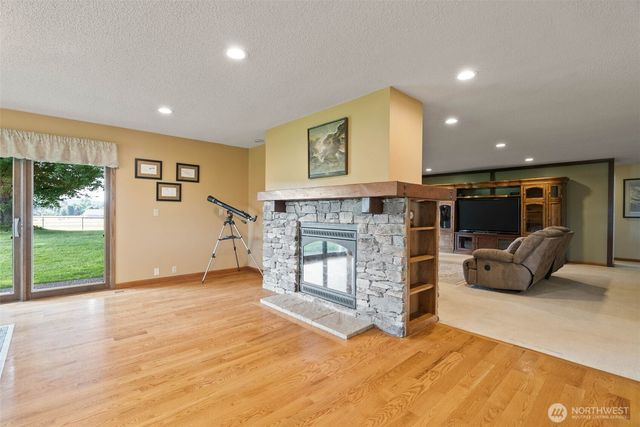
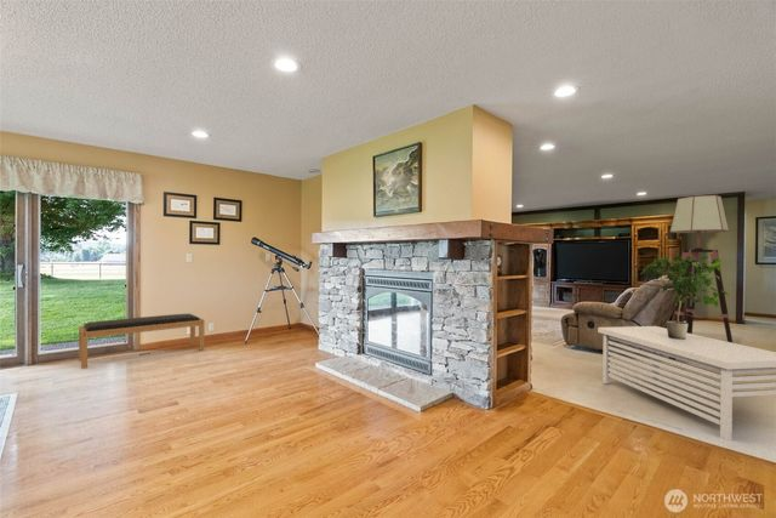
+ potted plant [639,255,730,340]
+ floor lamp [668,194,734,360]
+ bench [78,313,206,370]
+ coffee table [597,325,776,442]
